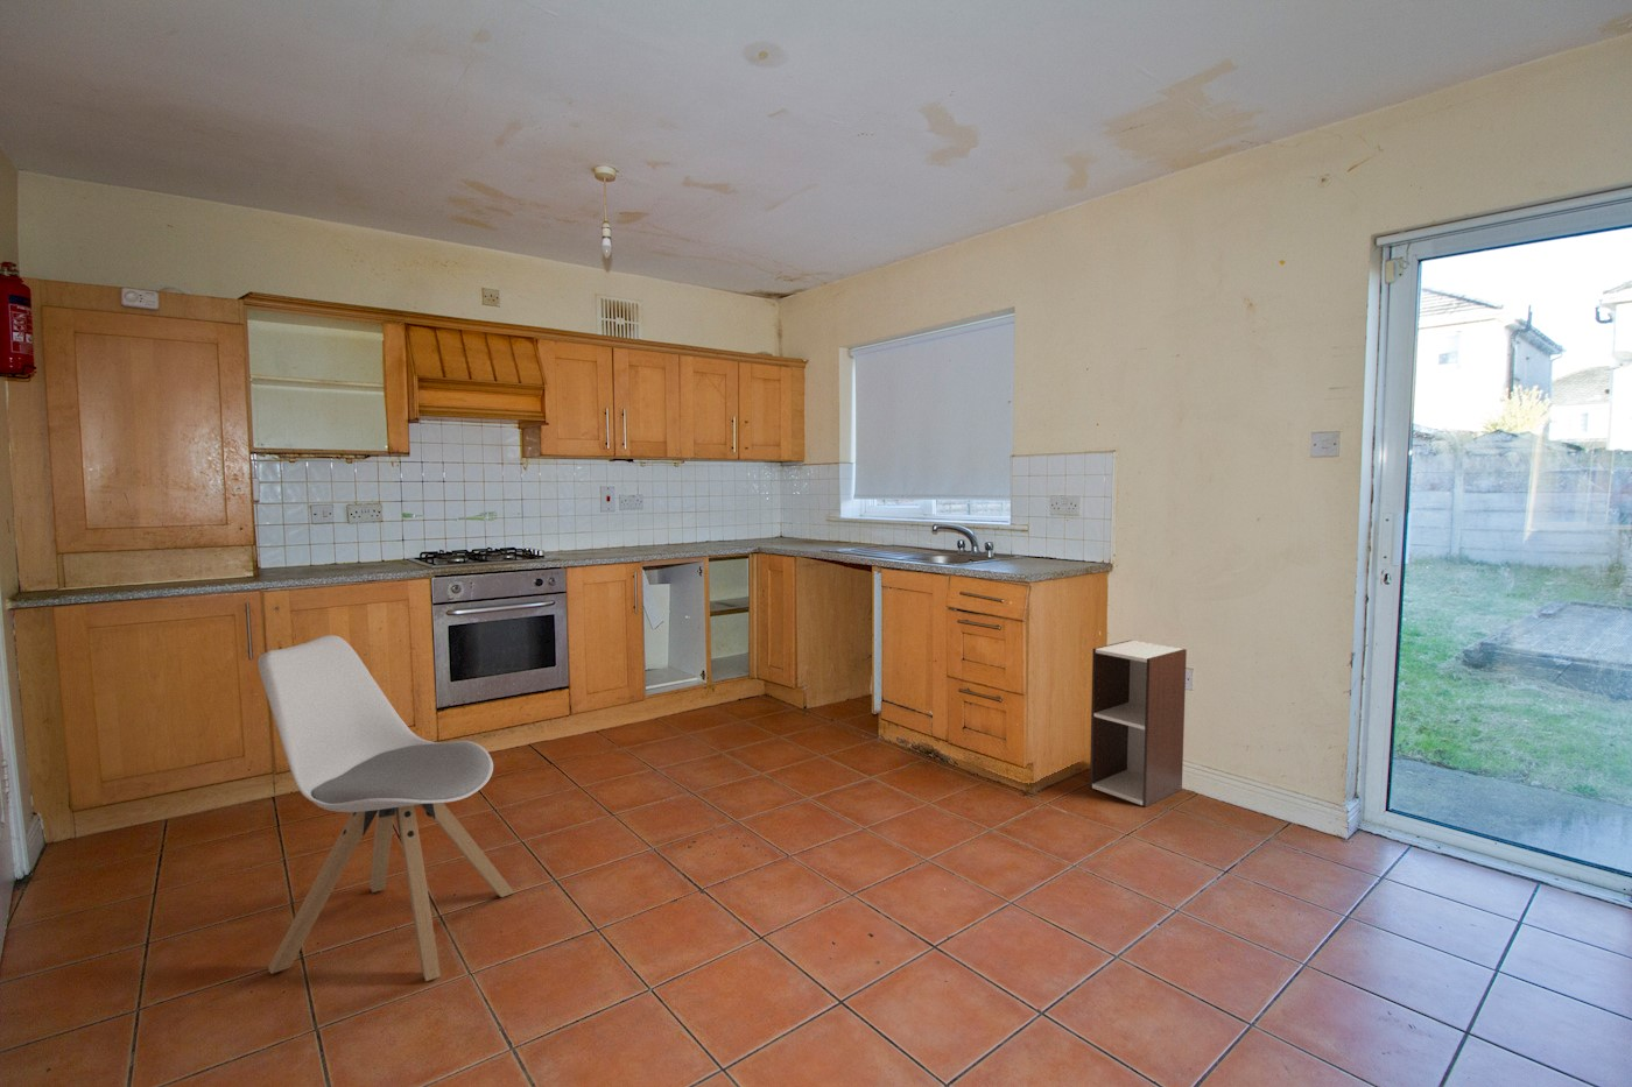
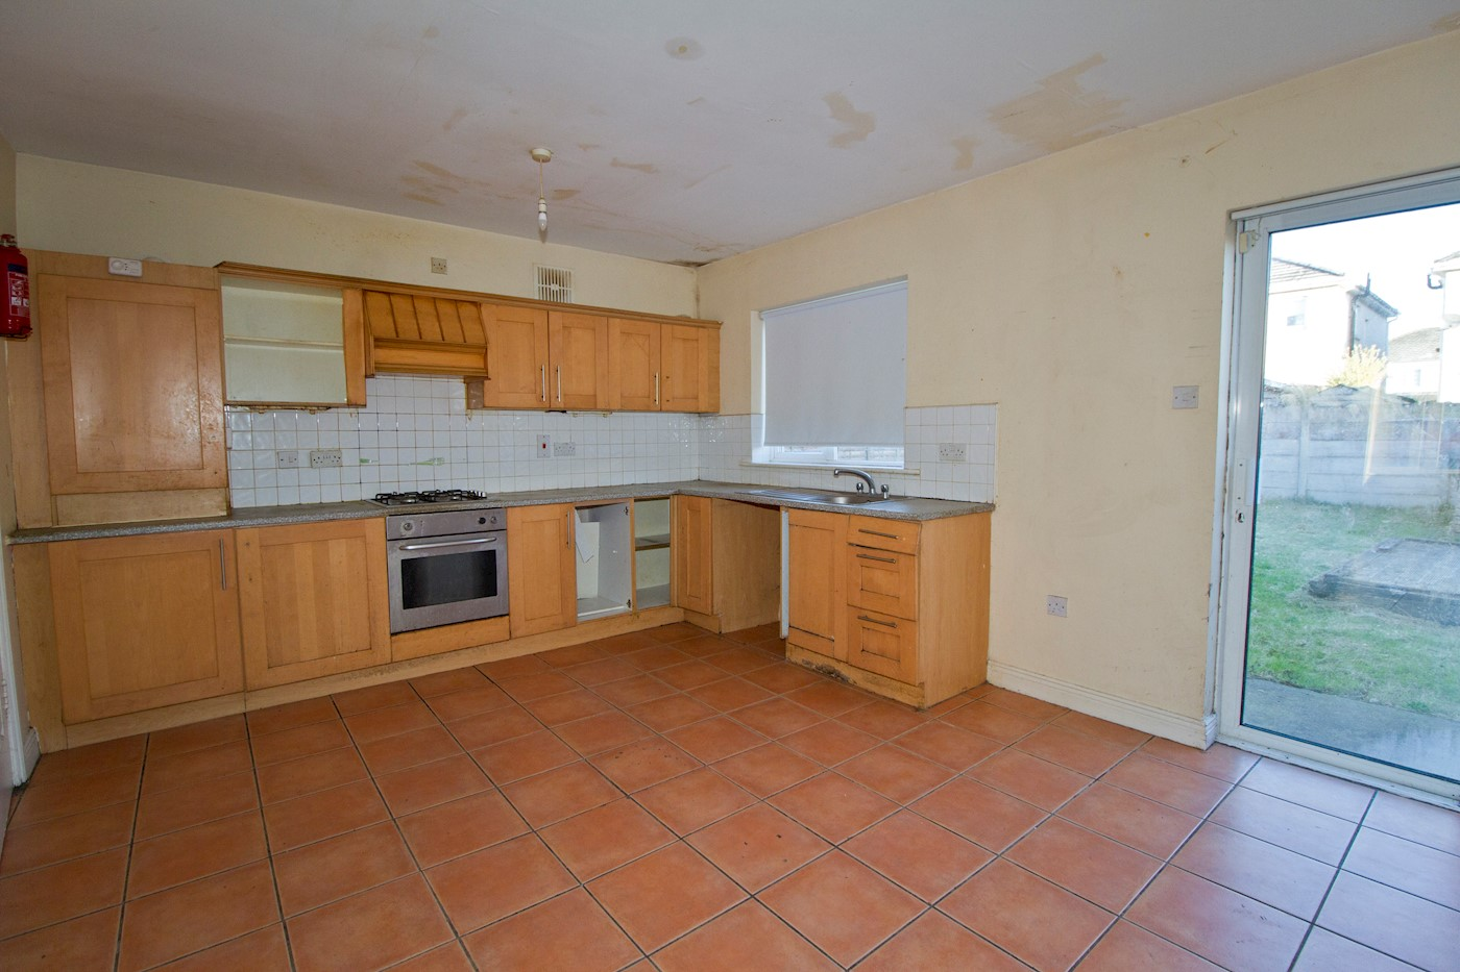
- shelf unit [1088,639,1188,808]
- chair [257,633,516,983]
